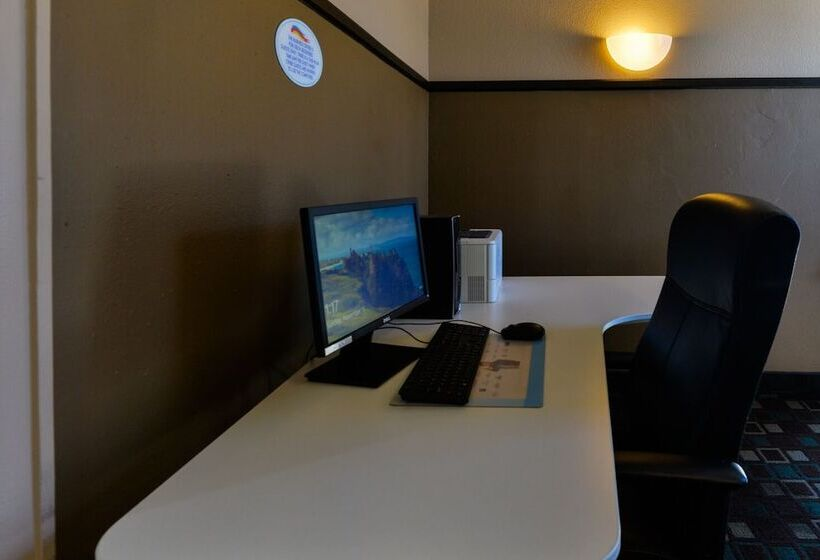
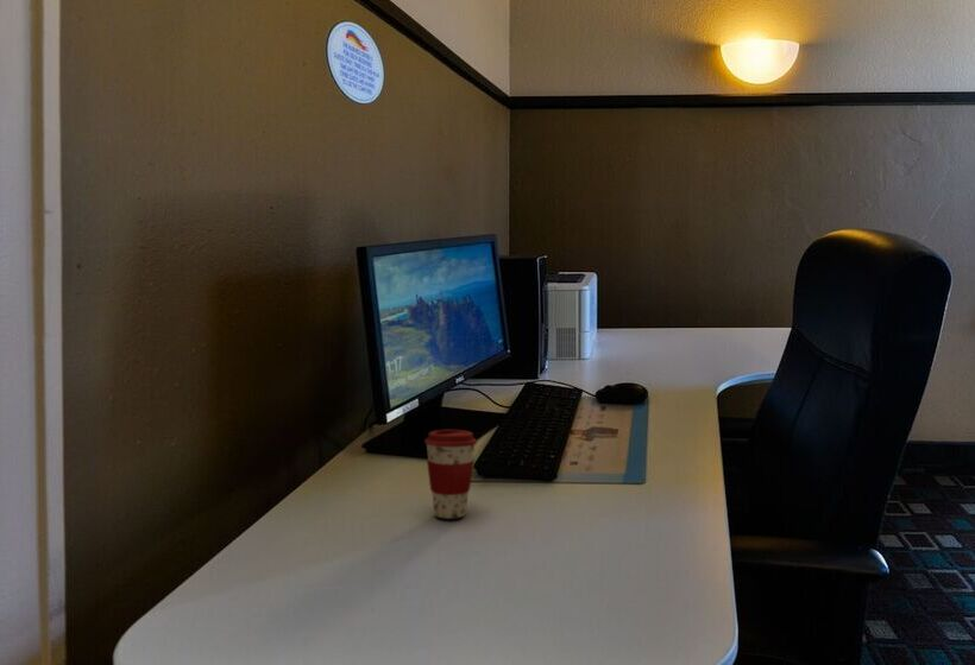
+ coffee cup [423,429,478,520]
